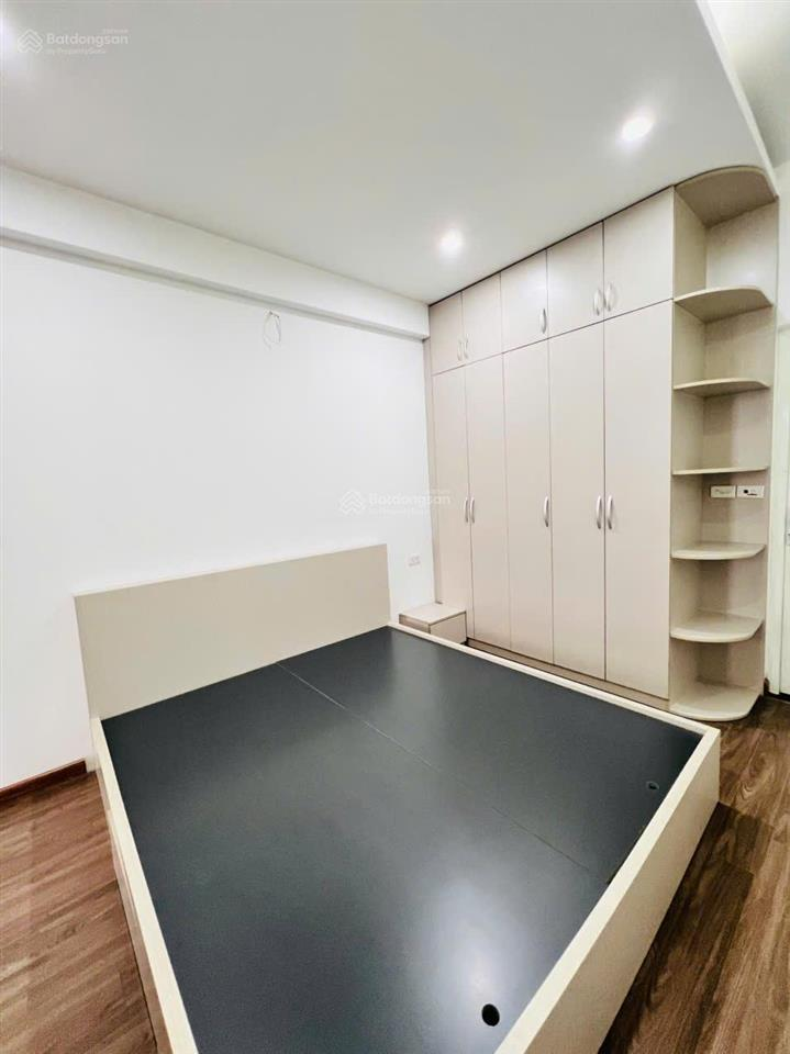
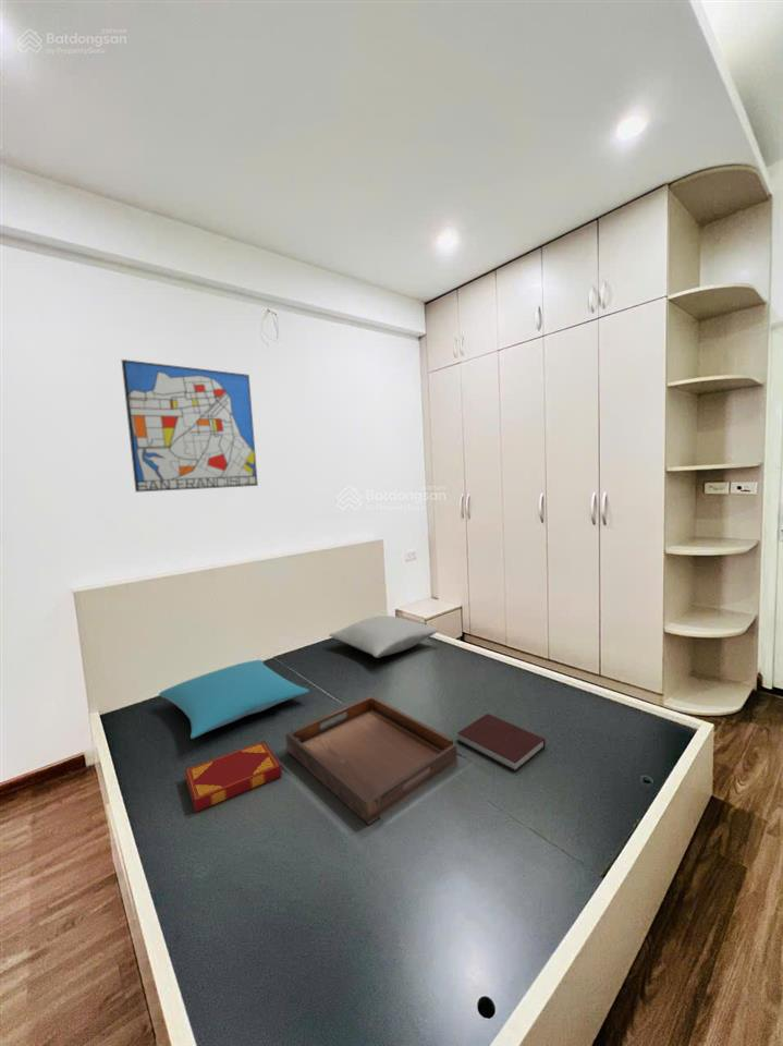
+ pillow [328,615,440,659]
+ serving tray [284,694,458,826]
+ hardback book [184,740,282,813]
+ wall art [121,358,259,494]
+ pillow [158,659,310,740]
+ notebook [456,713,547,773]
